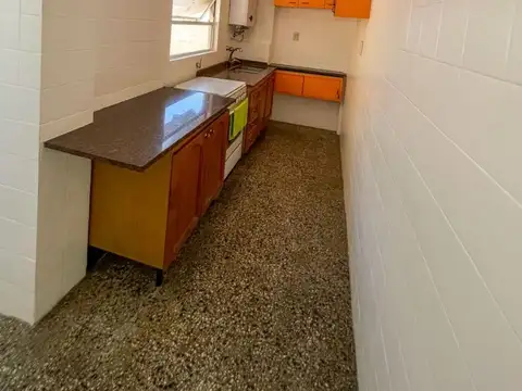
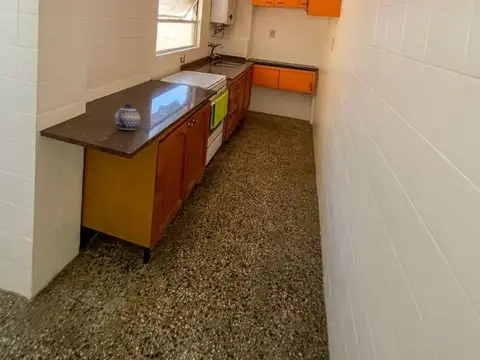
+ teapot [114,103,141,131]
